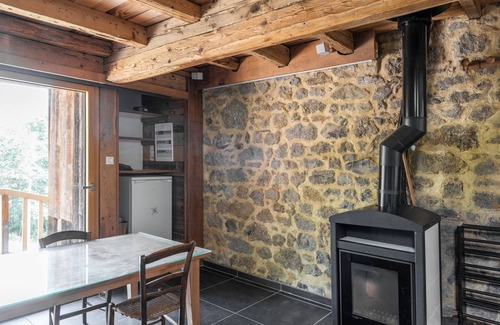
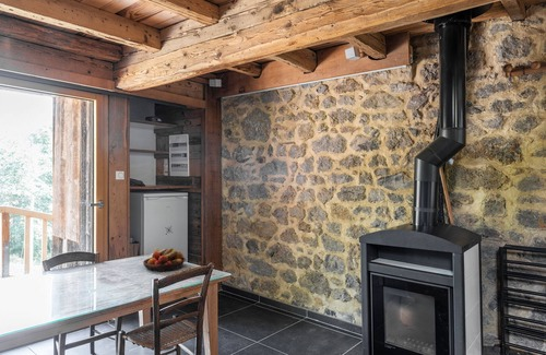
+ fruit bowl [142,247,187,272]
